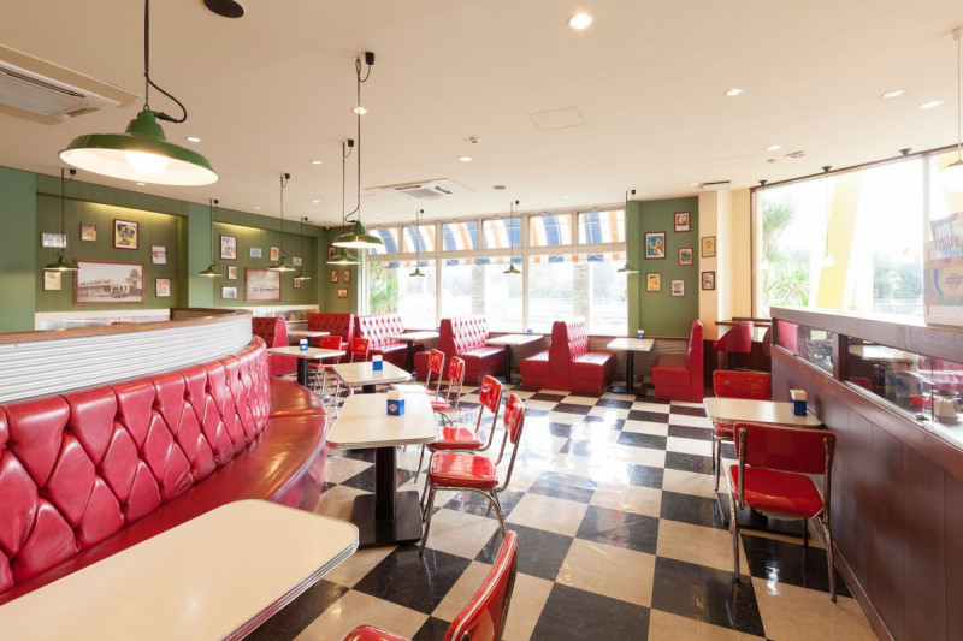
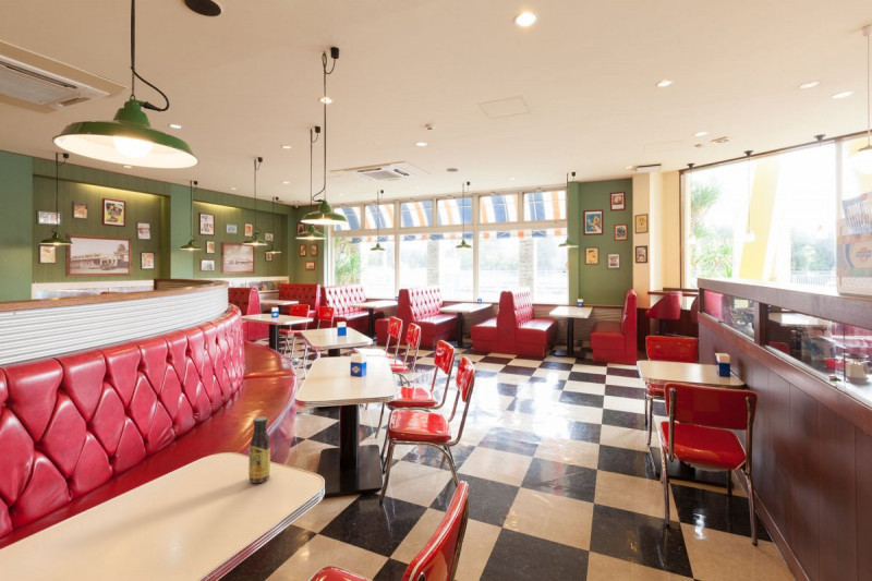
+ sauce bottle [247,415,271,484]
